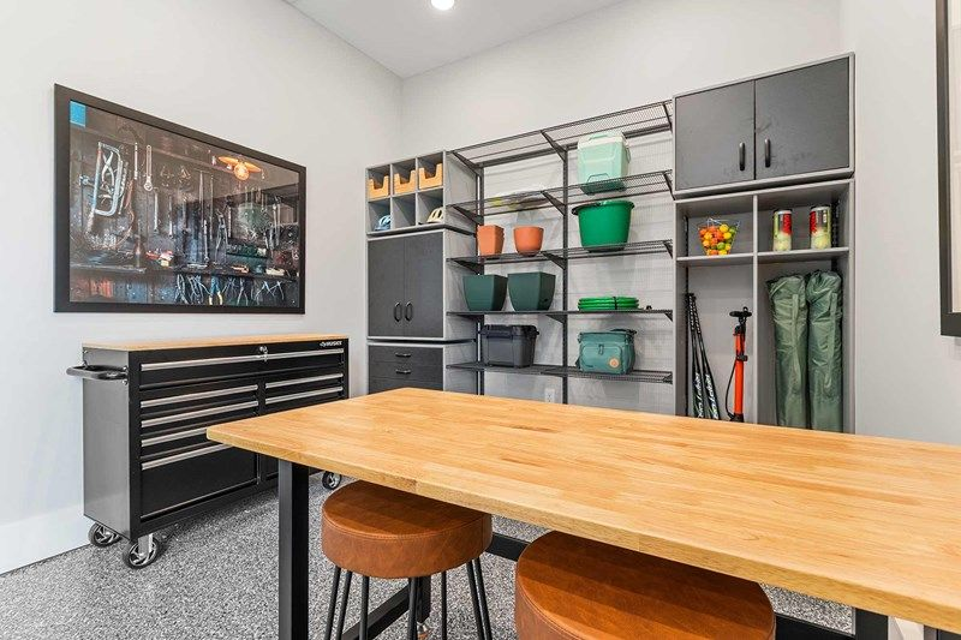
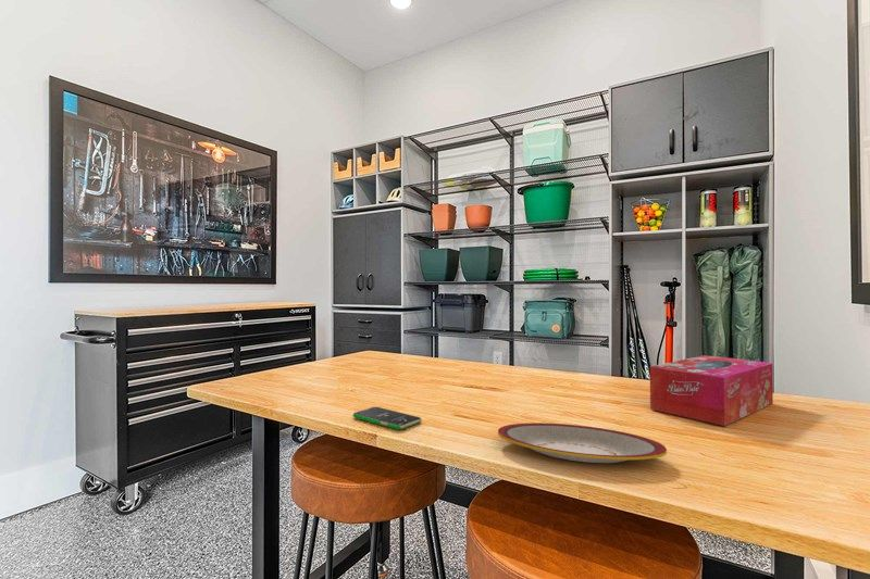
+ smartphone [352,406,422,430]
+ plate [497,421,668,464]
+ tissue box [649,354,774,427]
